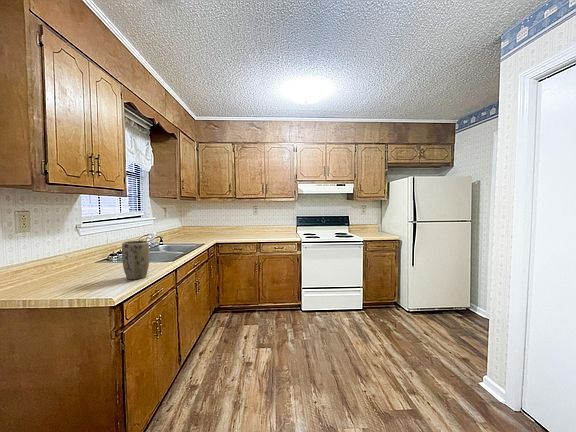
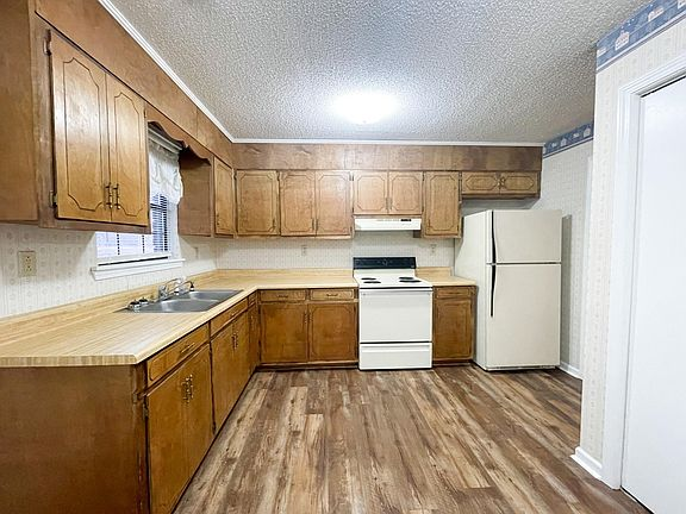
- plant pot [121,240,150,280]
